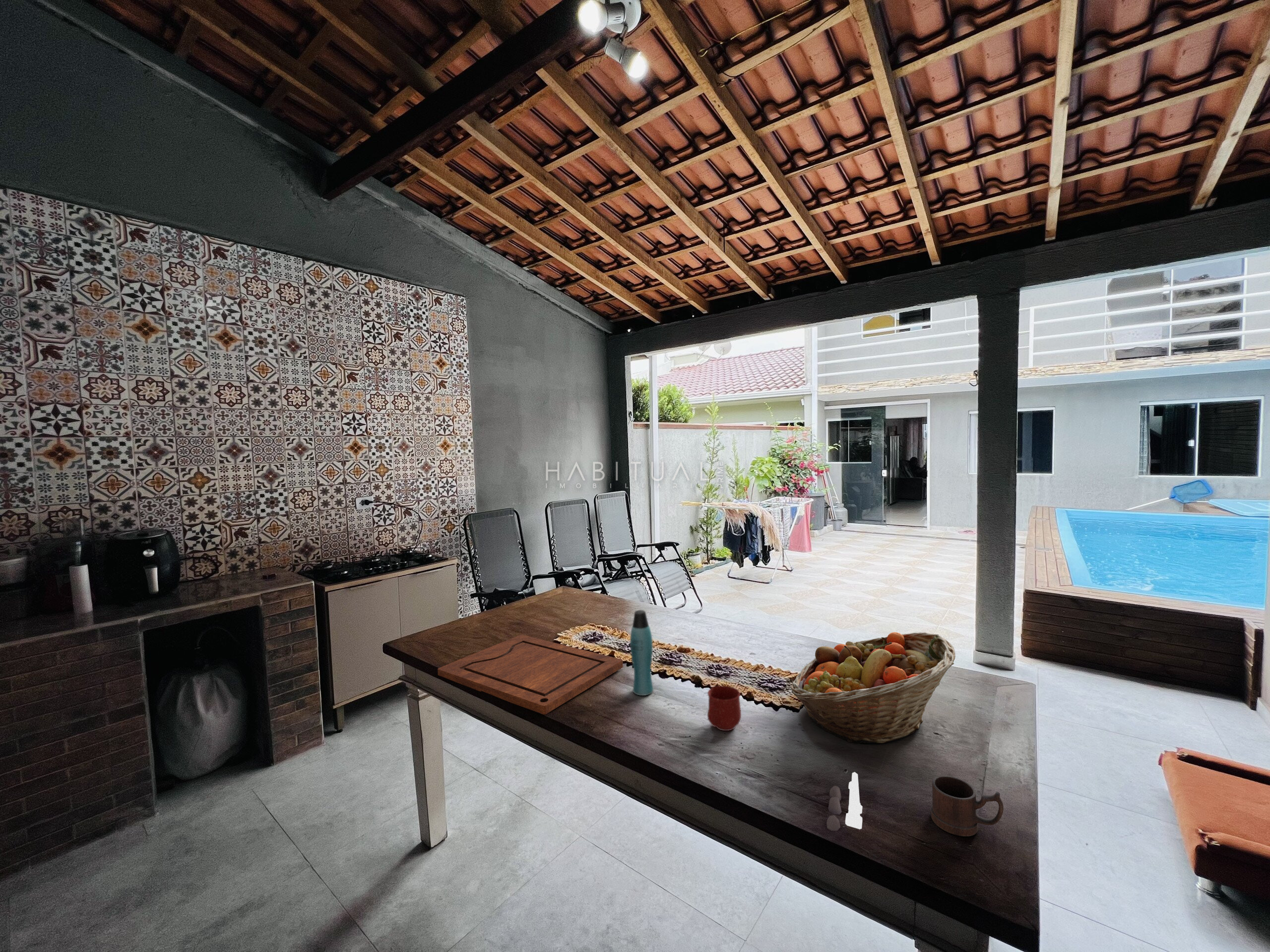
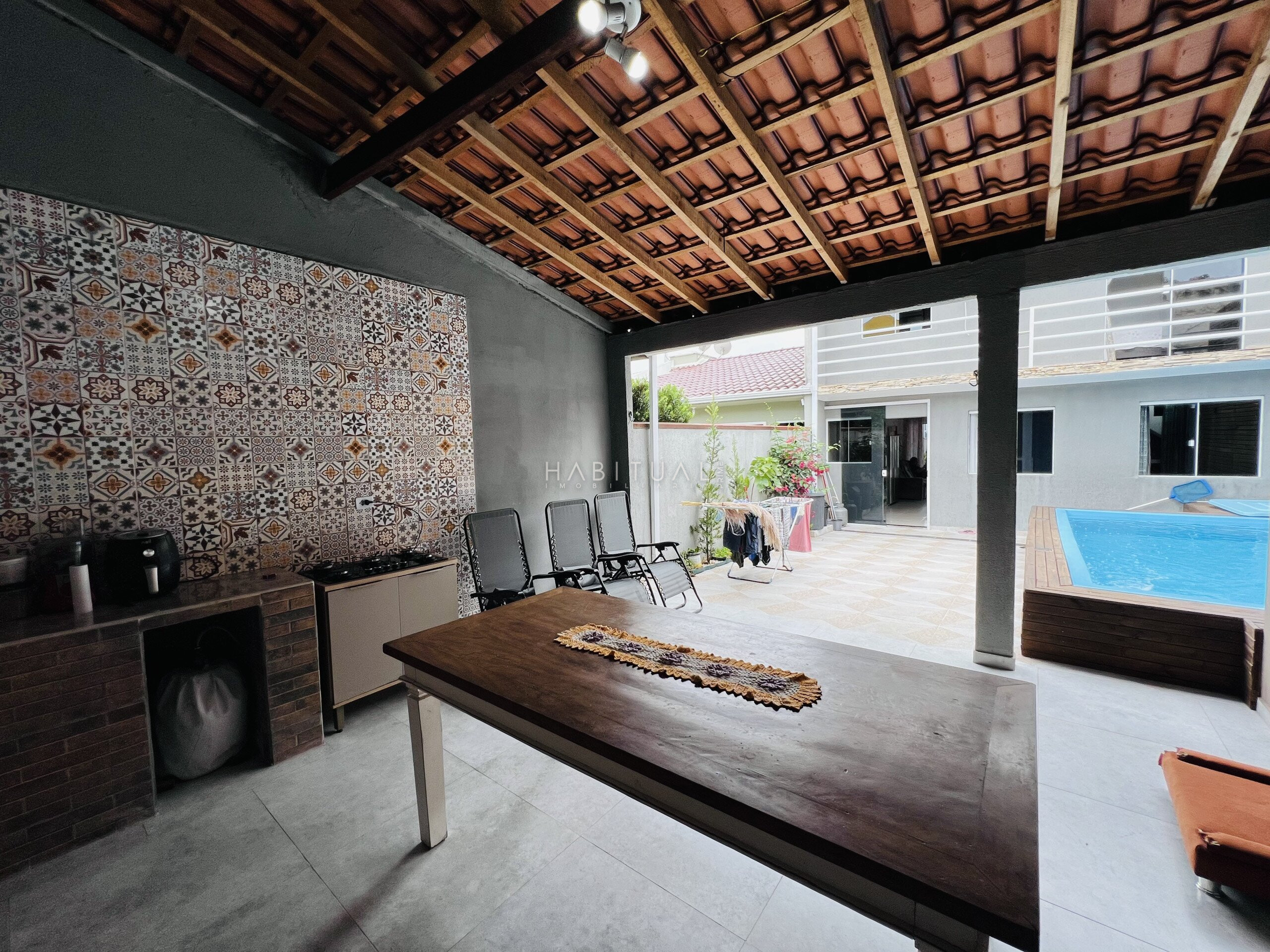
- bottle [630,609,654,696]
- mug [707,685,742,731]
- salt and pepper shaker set [826,772,863,832]
- fruit basket [790,632,956,744]
- cutting board [437,634,624,715]
- mug [930,775,1004,837]
